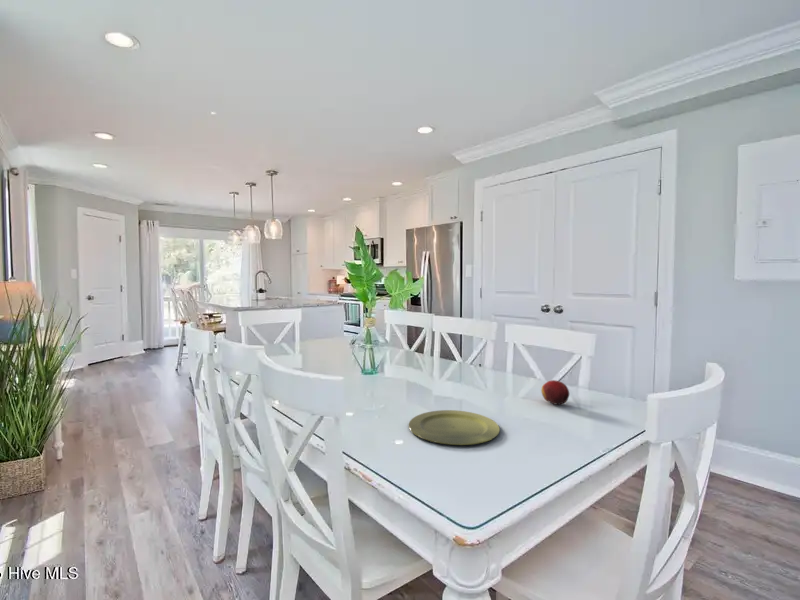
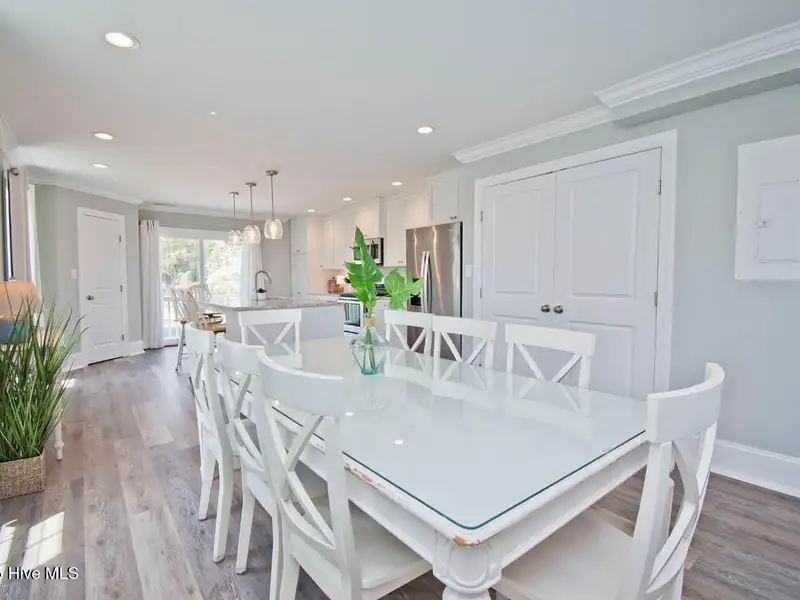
- plate [408,409,501,446]
- fruit [540,379,570,405]
